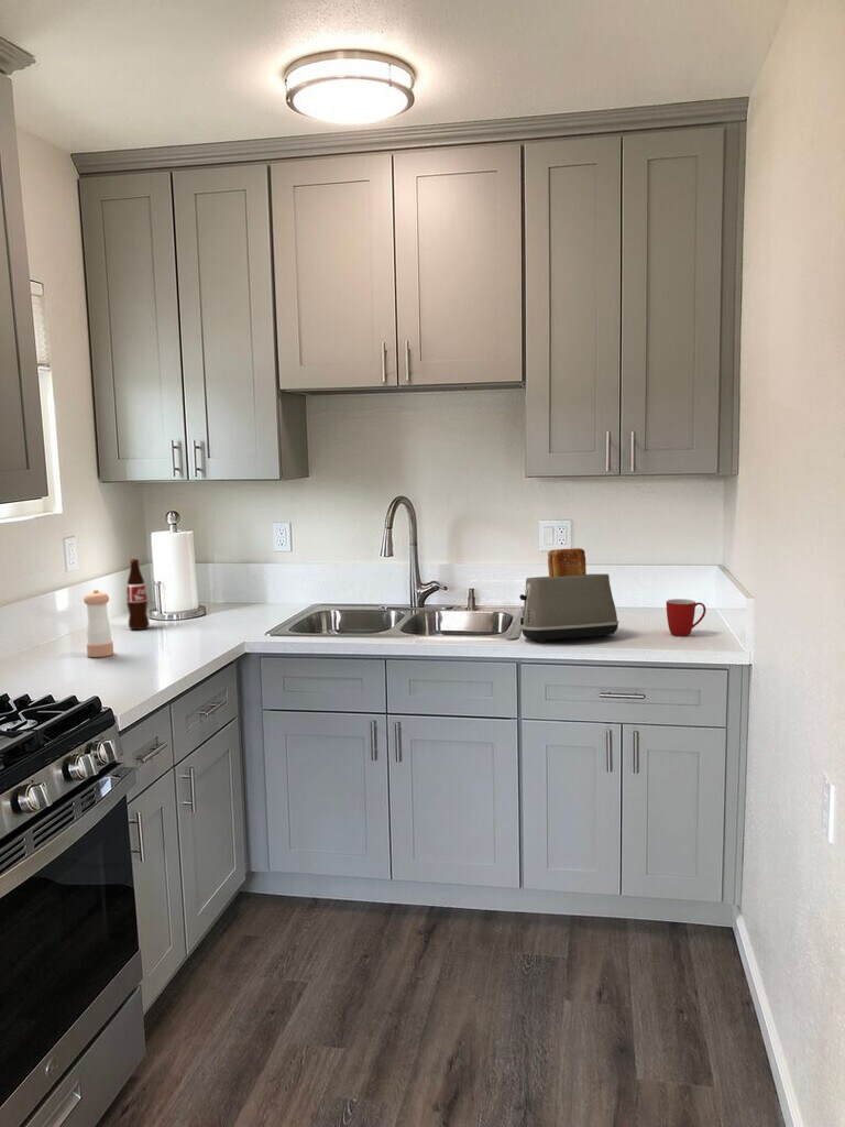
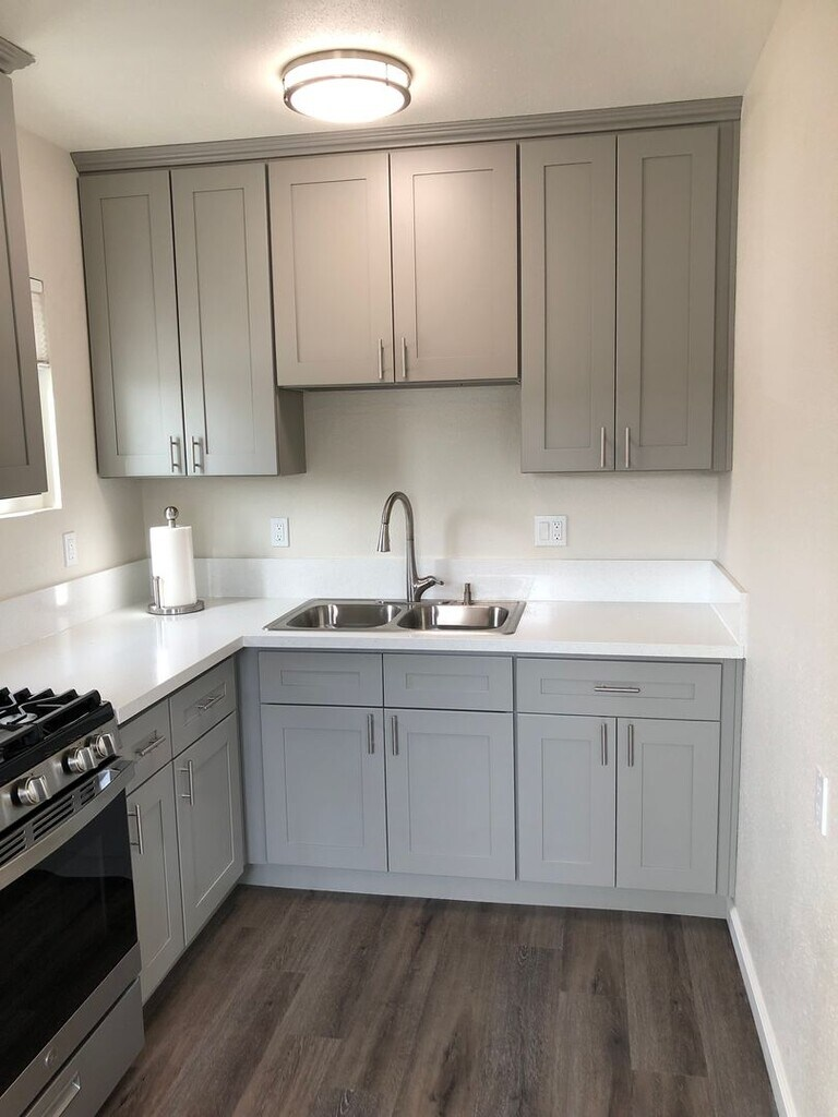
- toaster [518,547,619,645]
- pepper shaker [83,589,114,658]
- bottle [125,558,151,631]
- mug [666,598,706,637]
